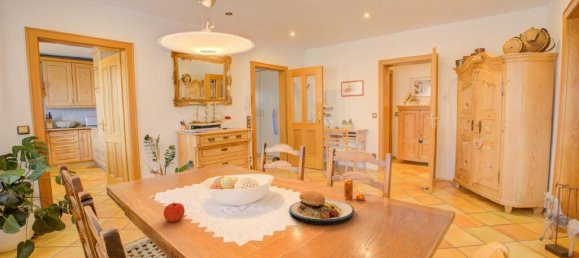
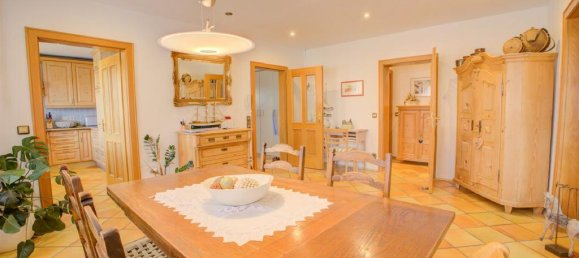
- apple [163,202,186,223]
- pepper shaker [343,178,366,202]
- plate [288,189,355,226]
